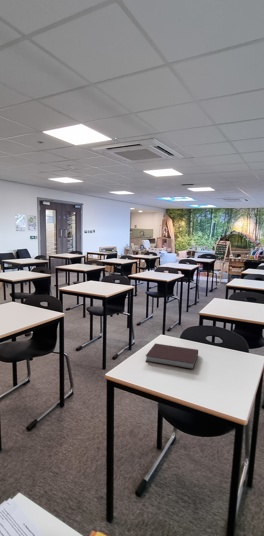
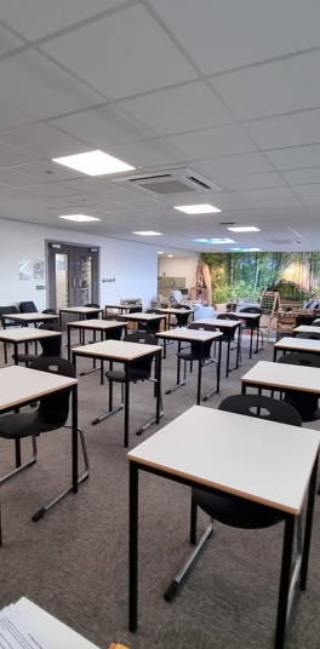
- notebook [145,342,199,370]
